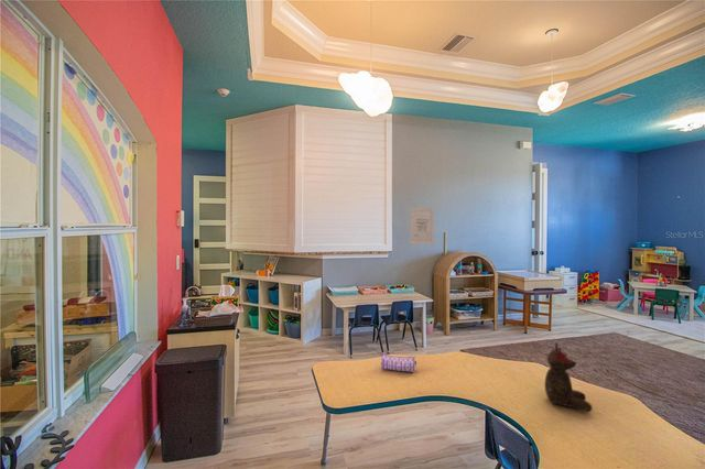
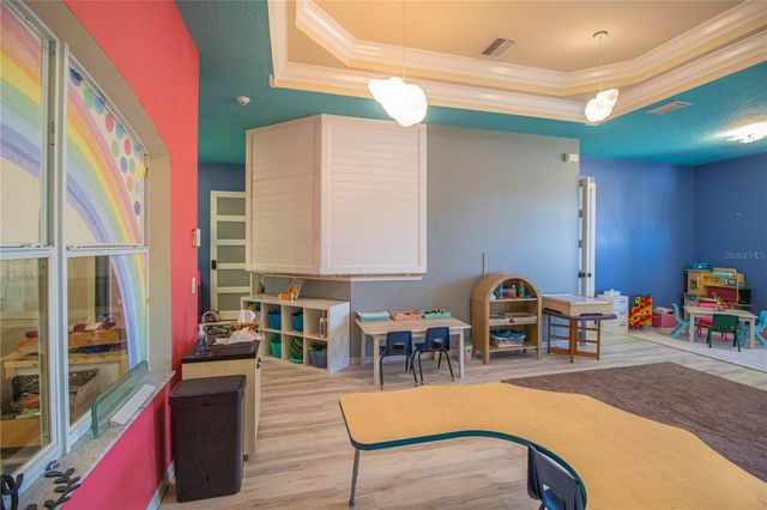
- pencil case [380,352,417,373]
- teddy bear [544,341,594,413]
- wall art [409,207,435,244]
